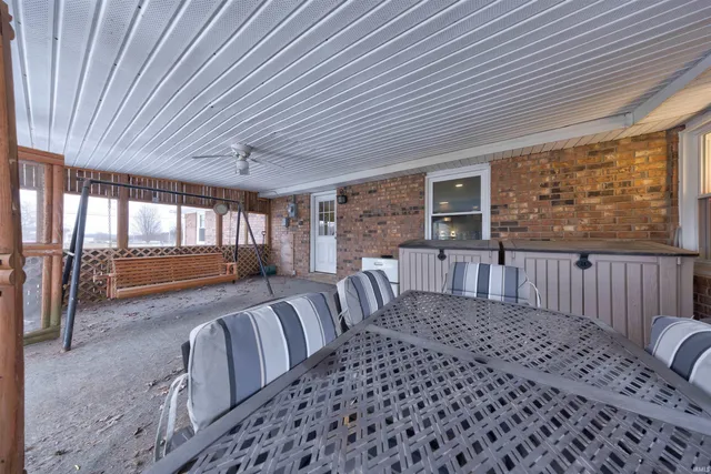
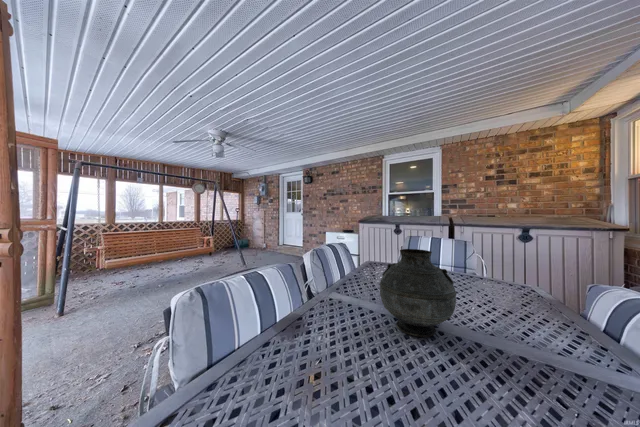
+ vase [379,248,458,338]
